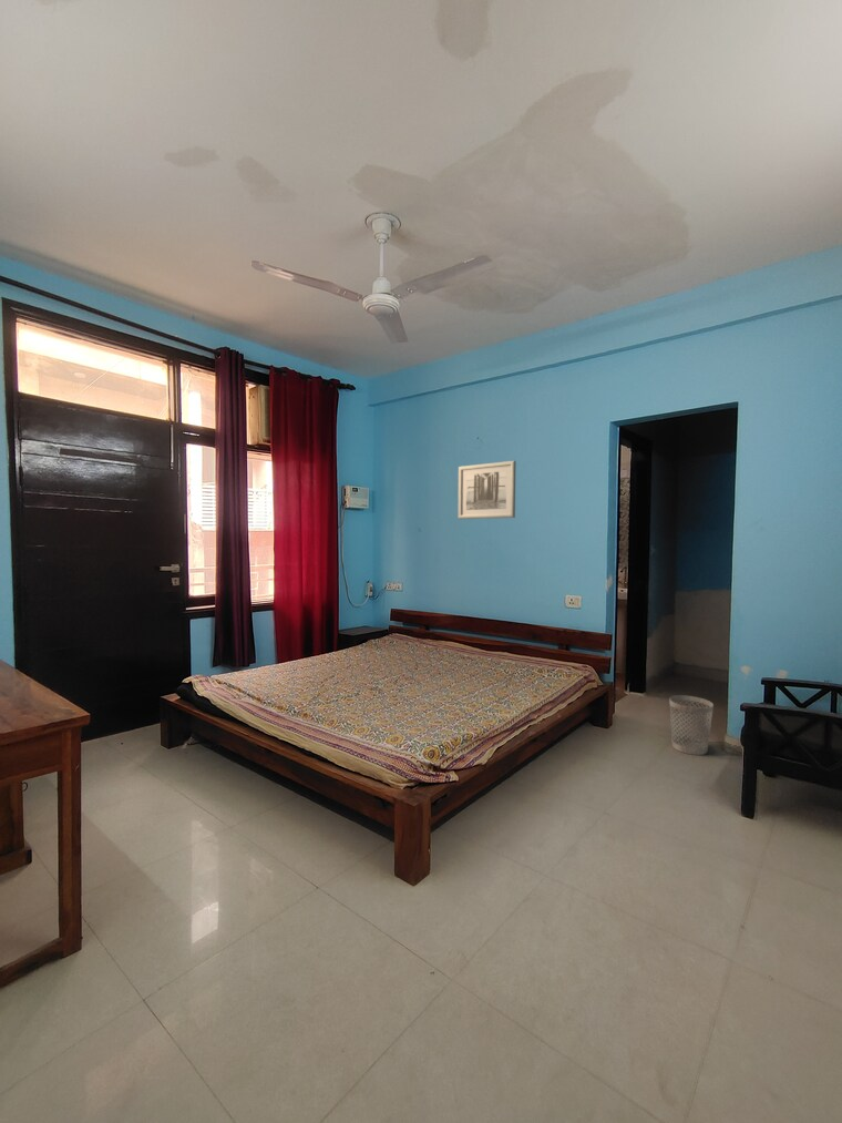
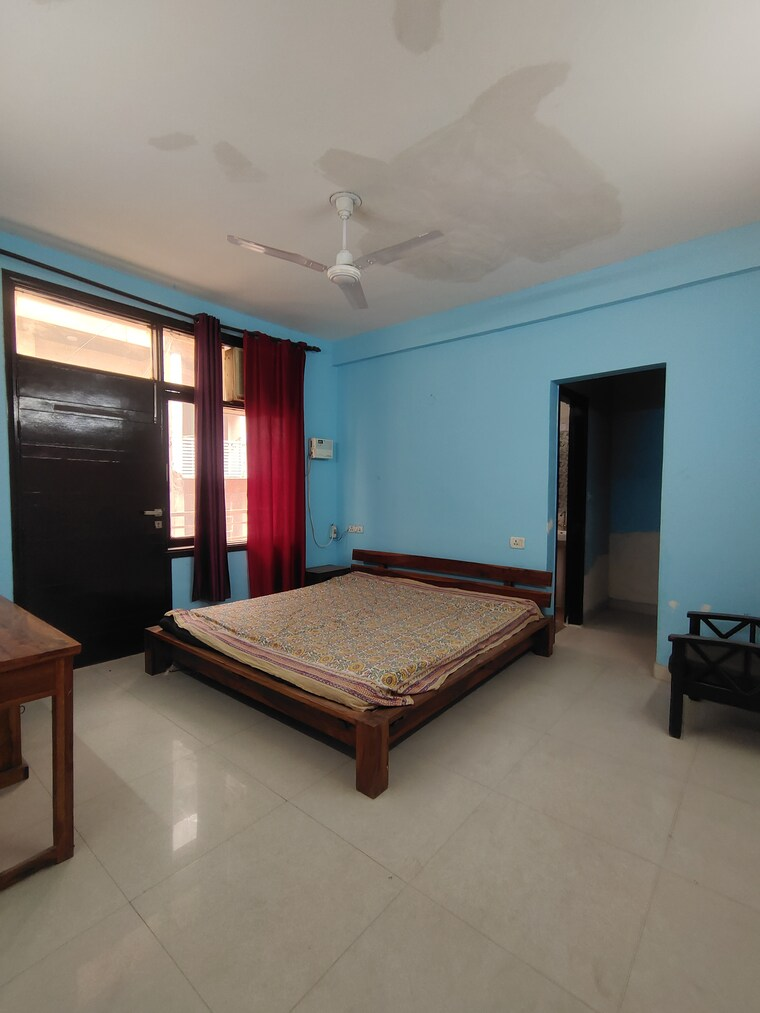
- wastebasket [668,694,715,756]
- wall art [458,460,516,520]
